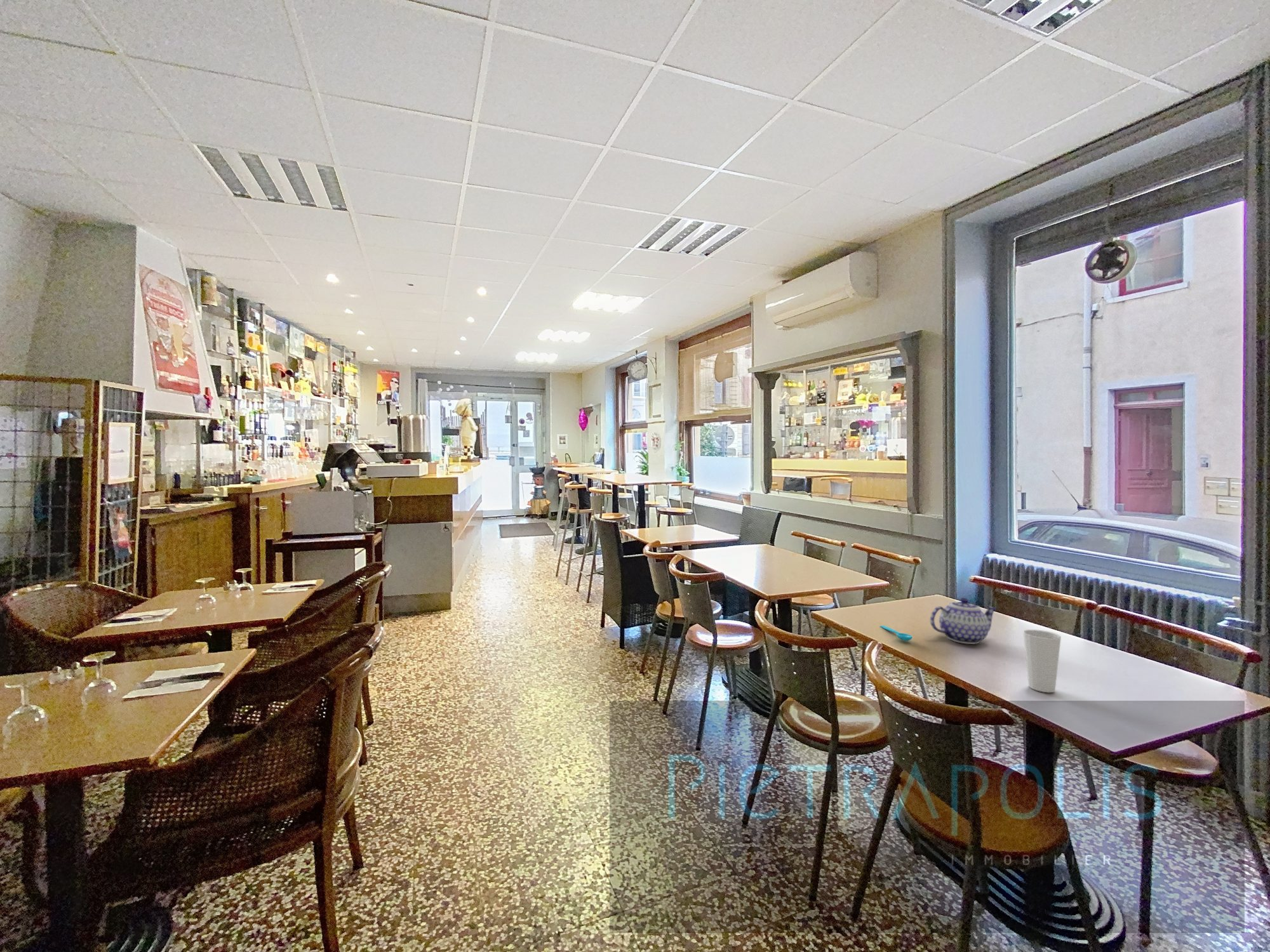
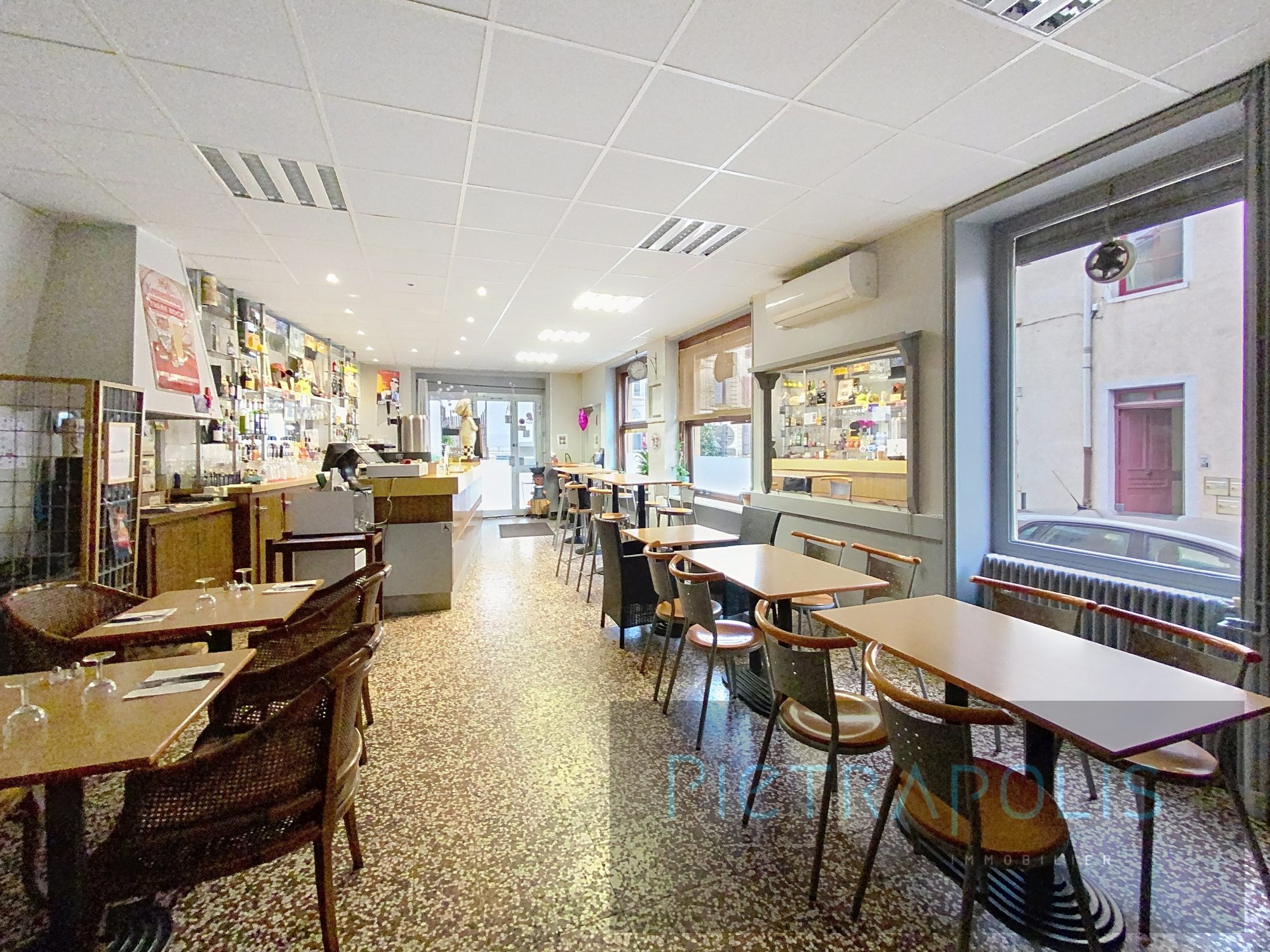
- teapot [930,597,997,645]
- cup [1023,629,1062,693]
- spoon [879,625,913,641]
